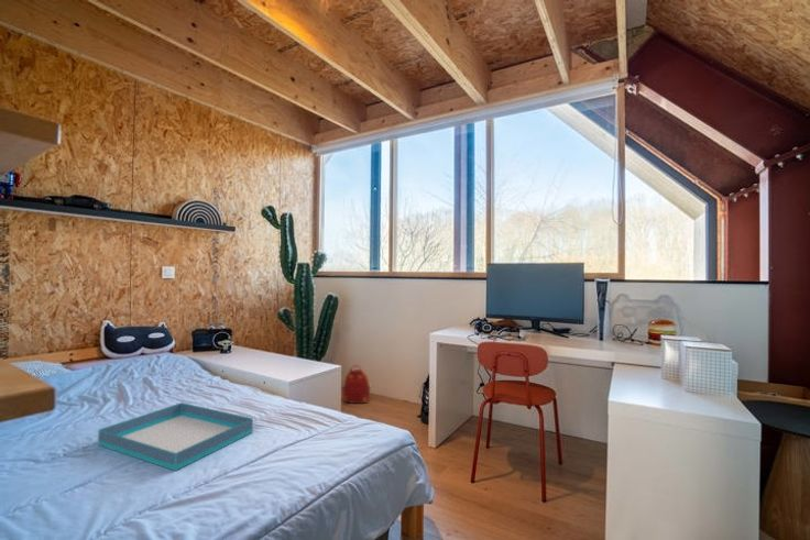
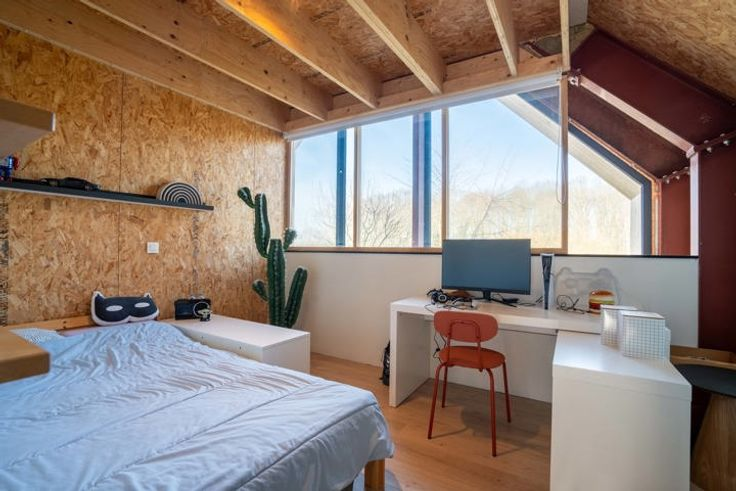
- tray [97,401,254,472]
- backpack [342,364,372,405]
